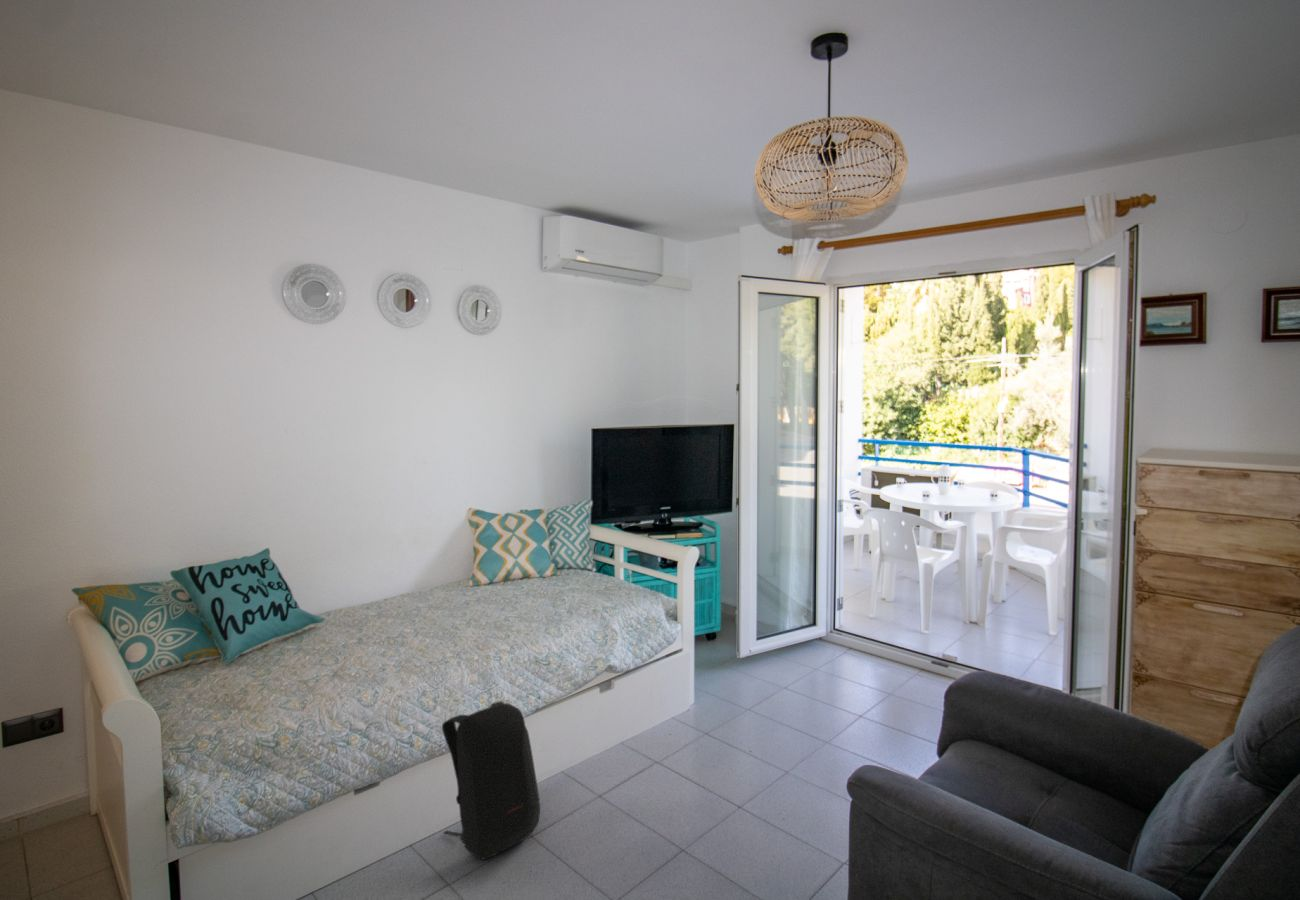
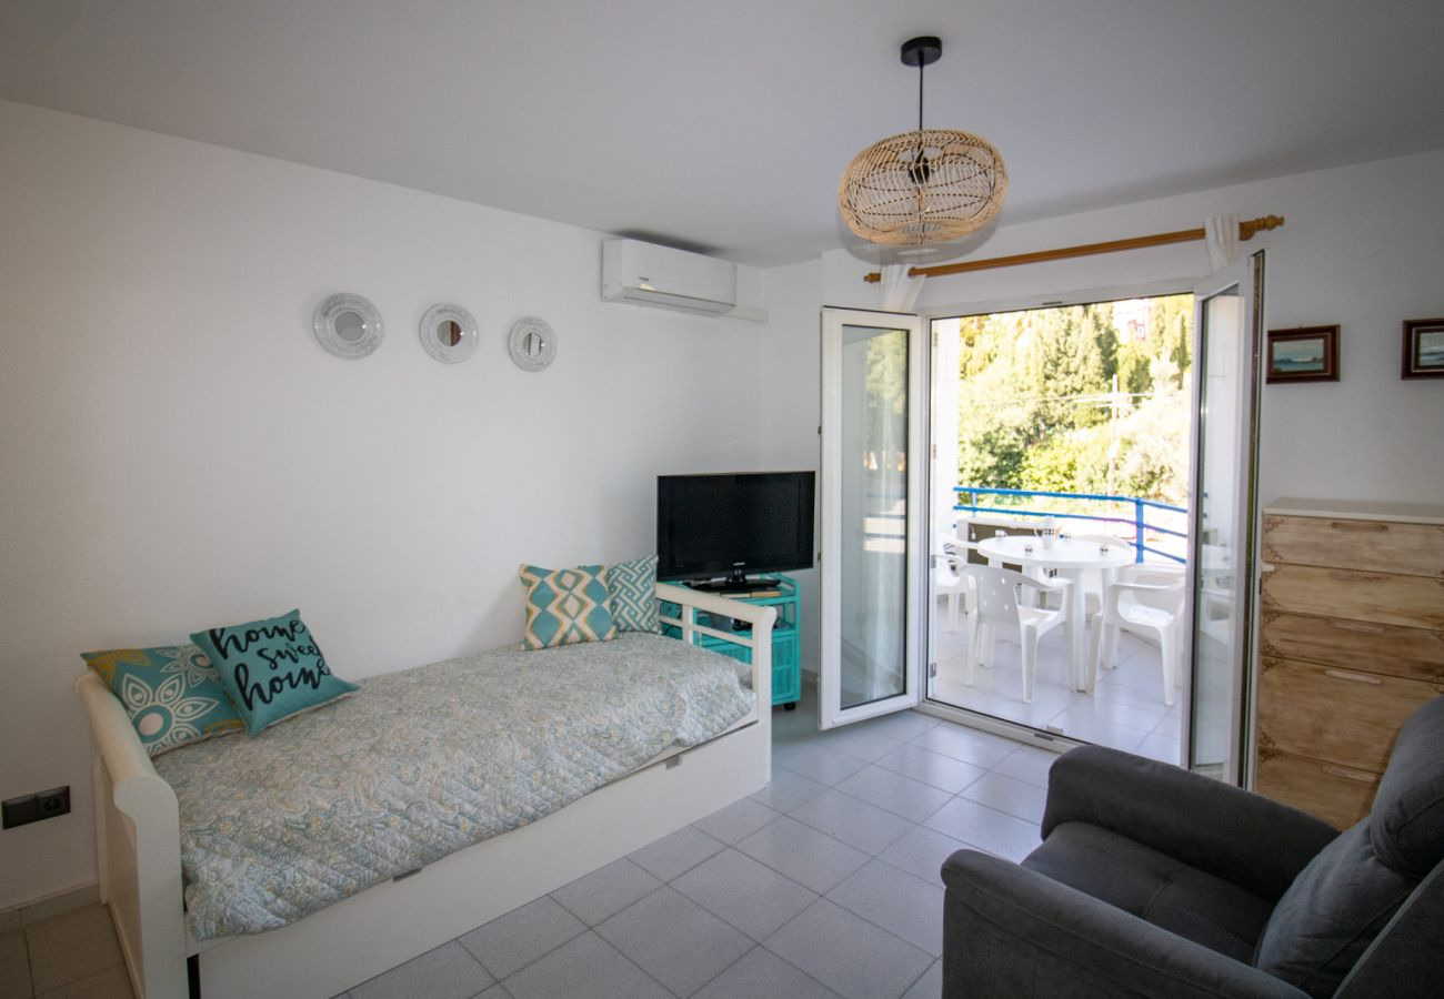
- backpack [441,700,541,861]
